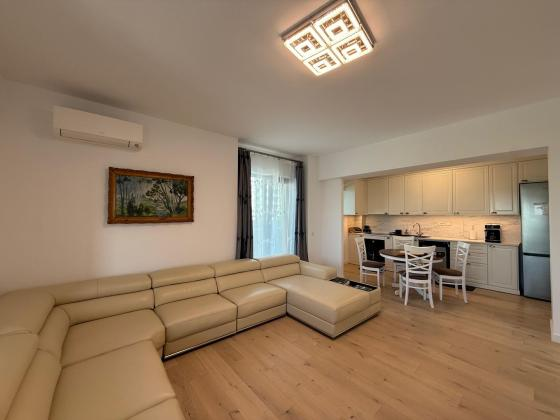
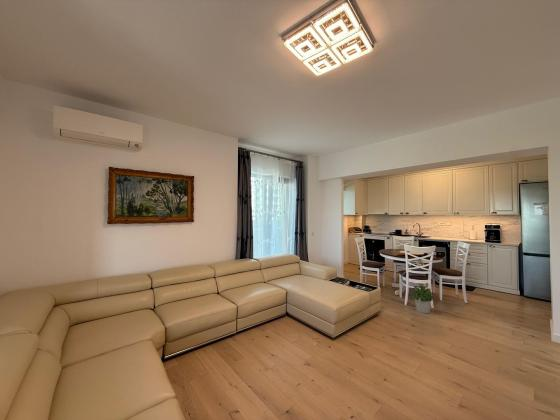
+ potted plant [410,284,435,314]
